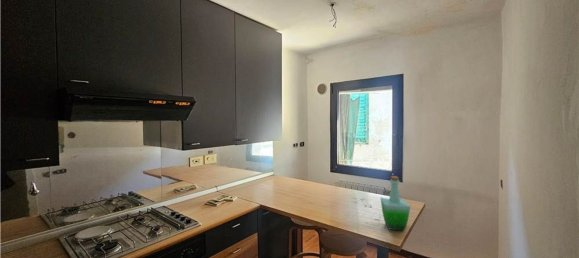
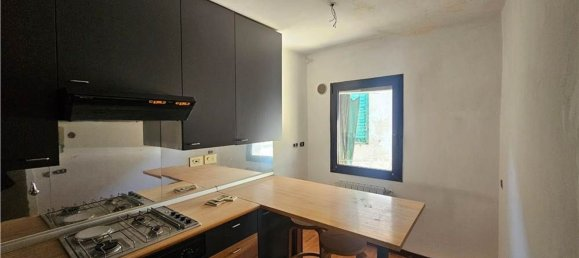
- bottle [379,175,411,232]
